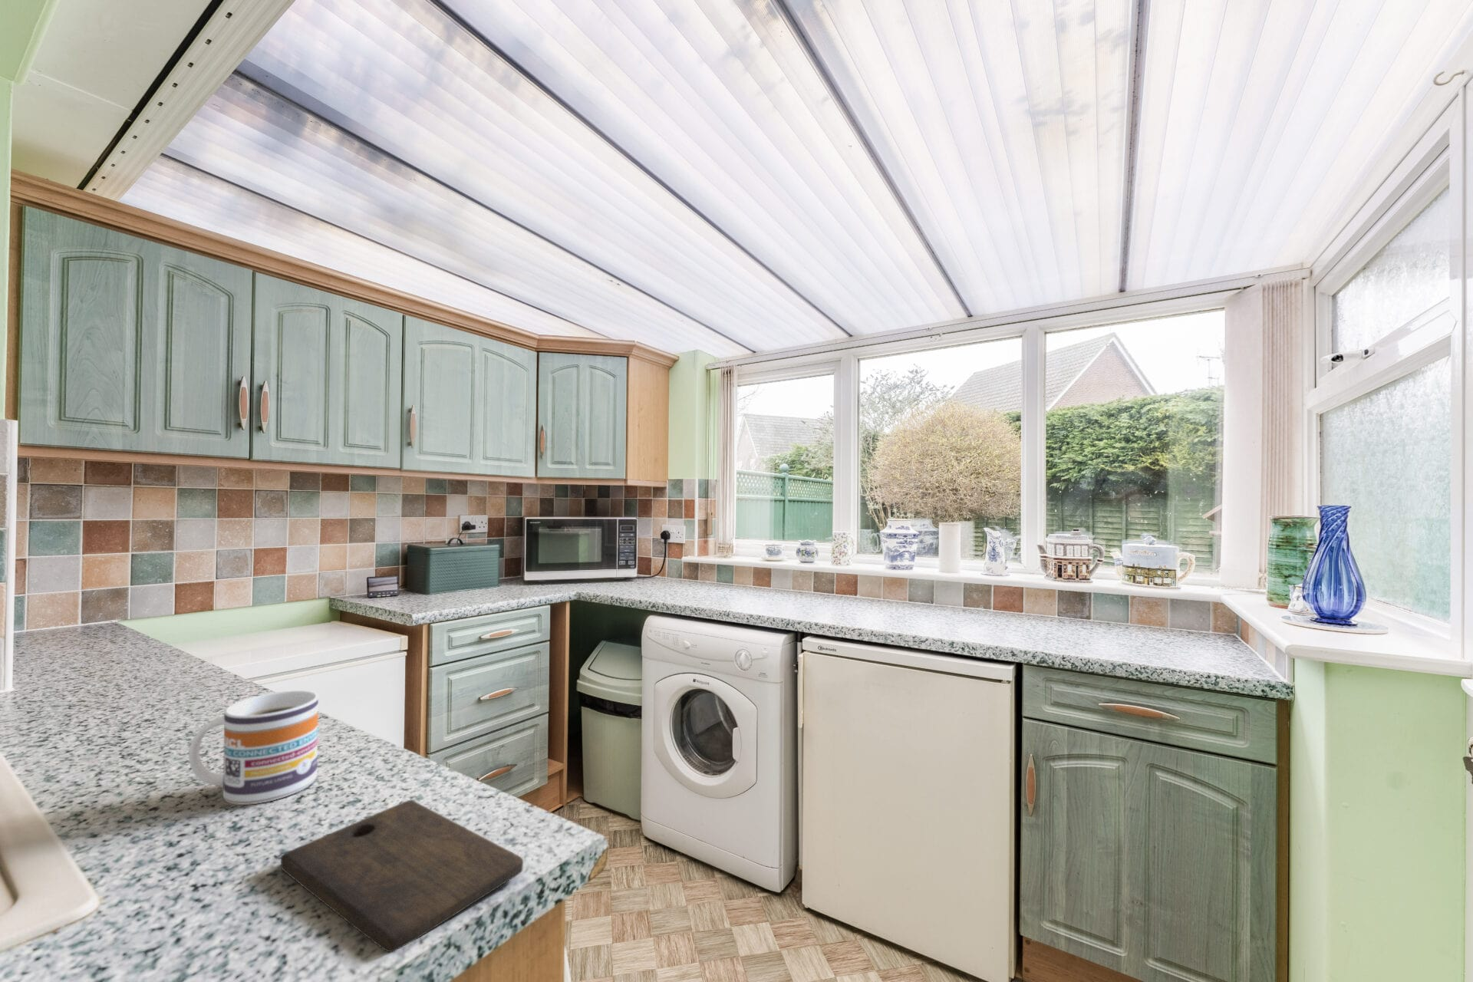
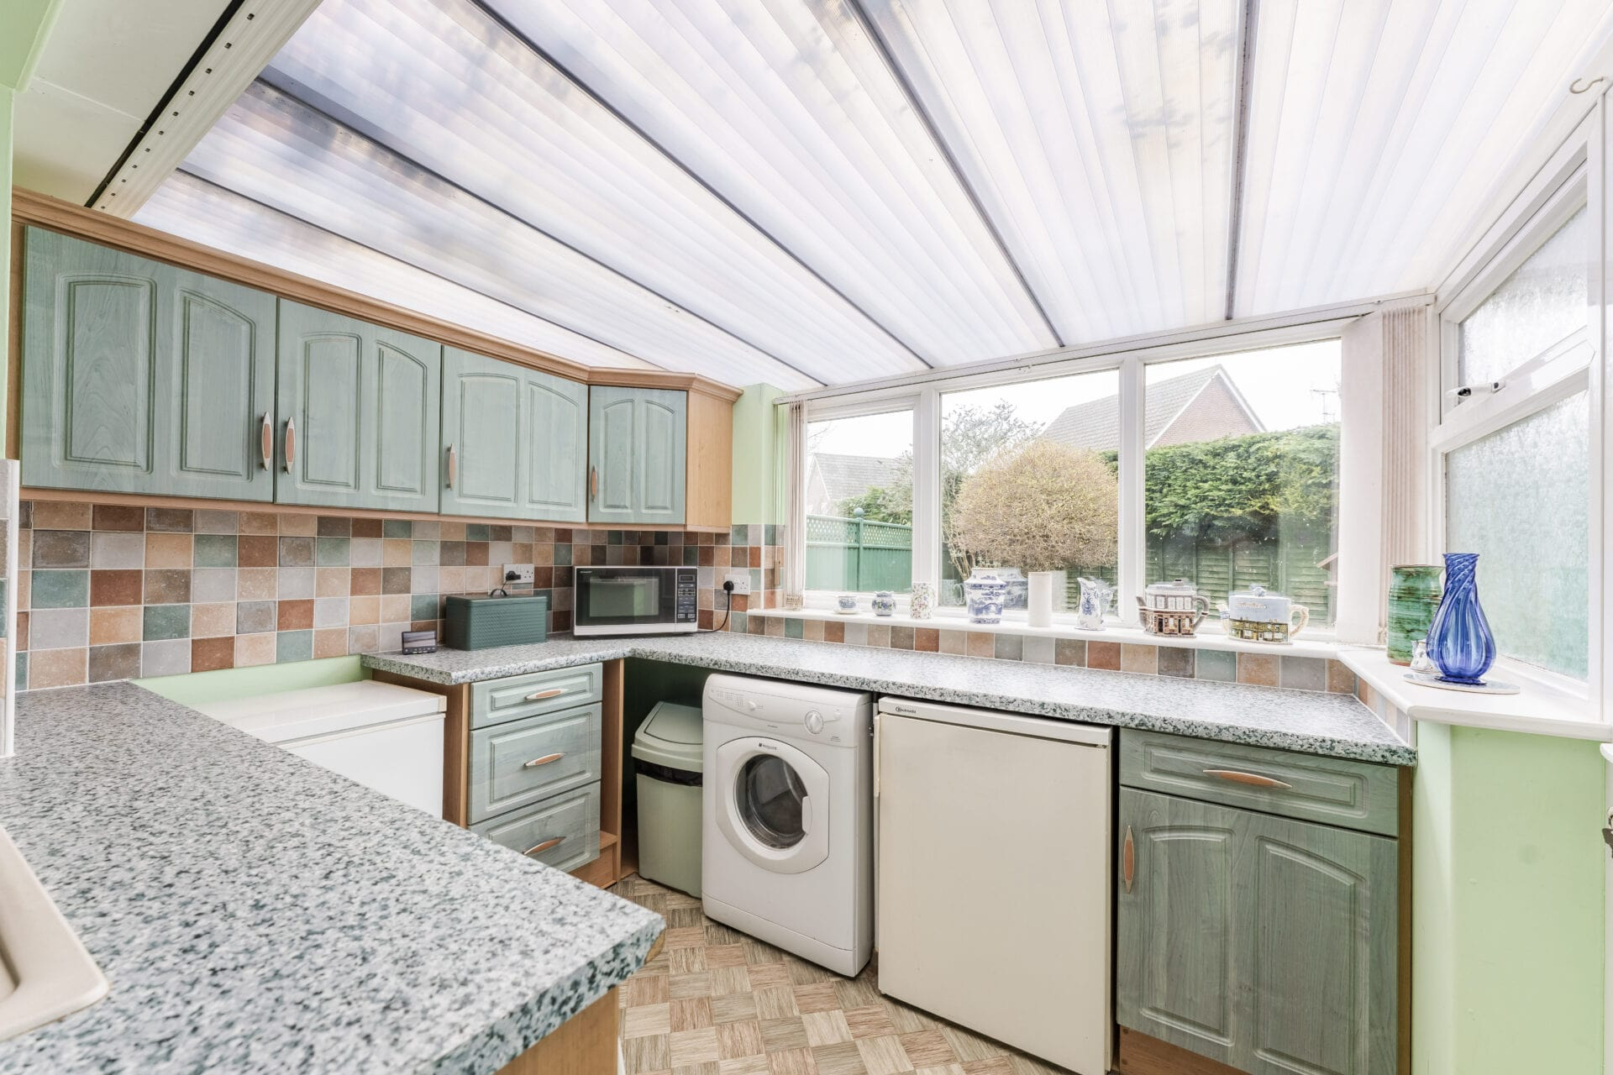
- cutting board [279,799,524,952]
- mug [189,689,319,806]
